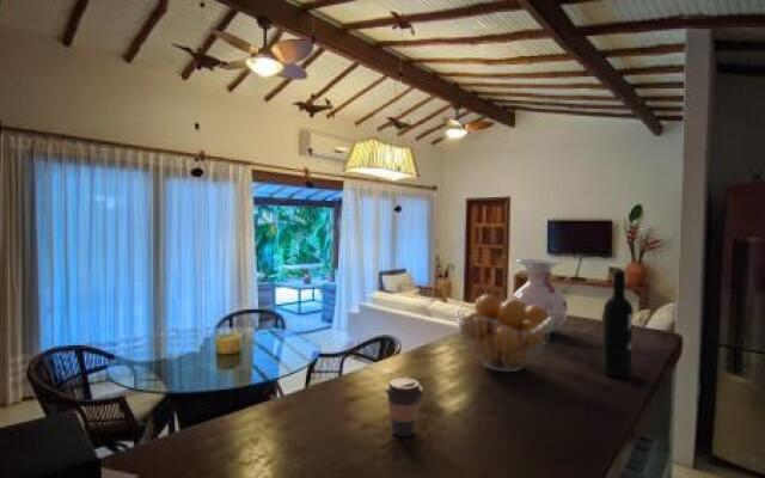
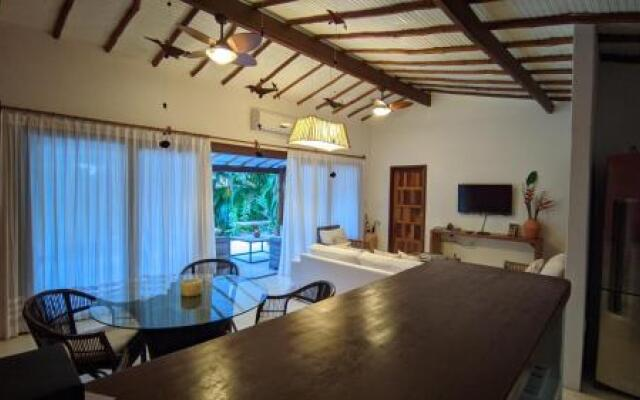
- fruit basket [455,294,555,373]
- wine bottle [601,268,635,379]
- coffee cup [384,376,424,437]
- vase [509,258,569,335]
